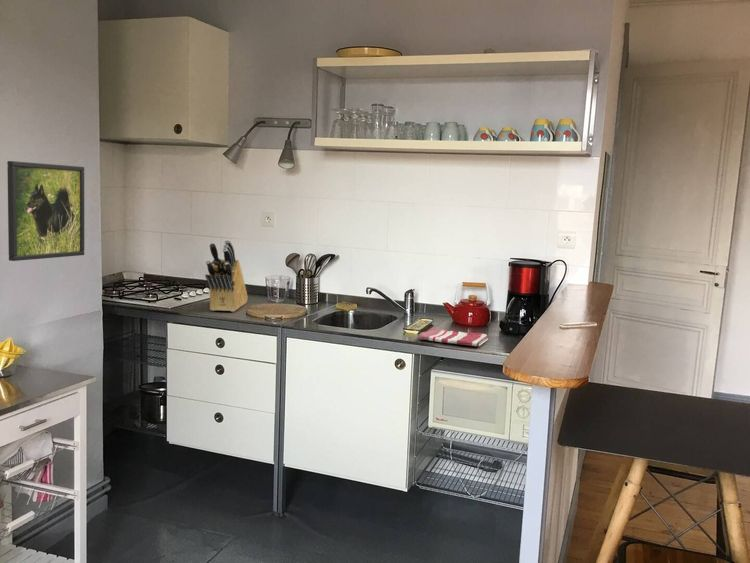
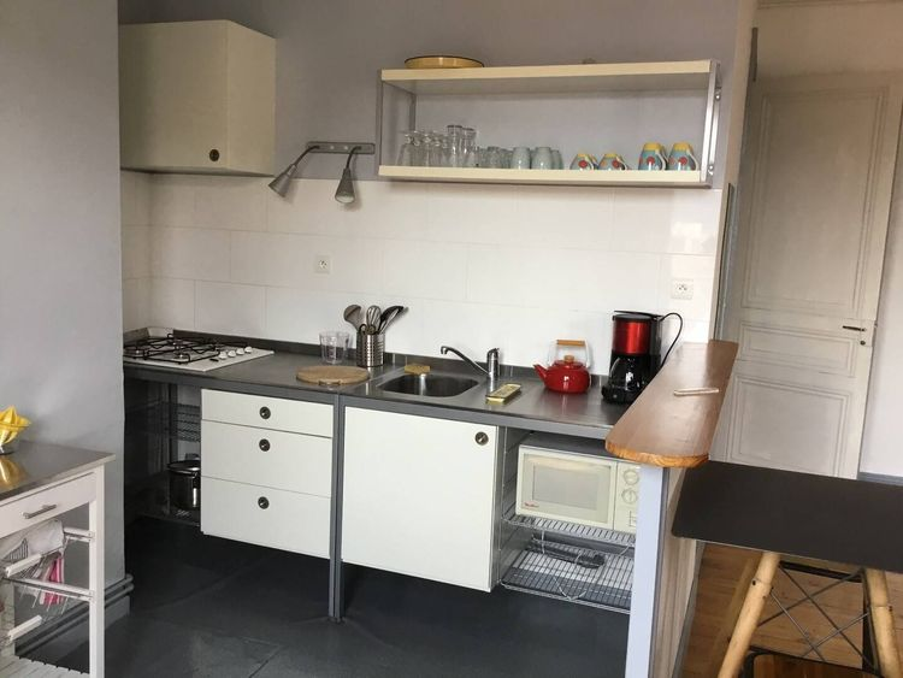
- knife block [204,239,249,313]
- dish towel [417,326,489,347]
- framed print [6,160,85,262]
